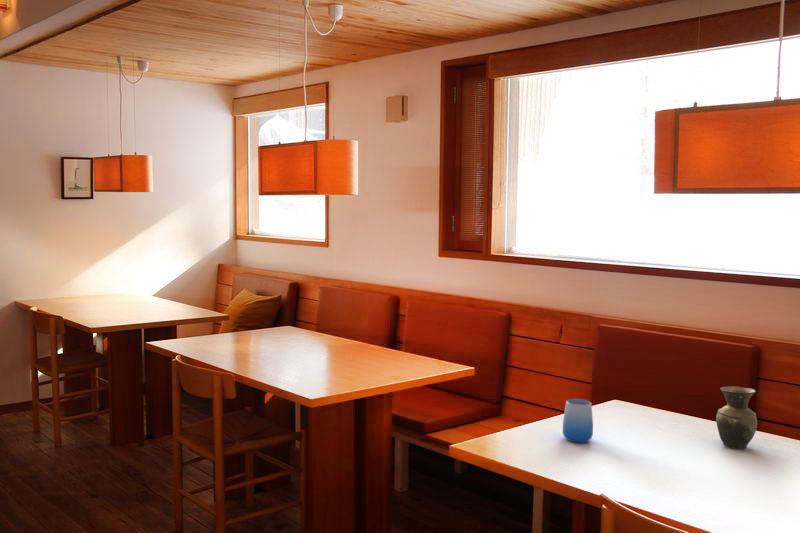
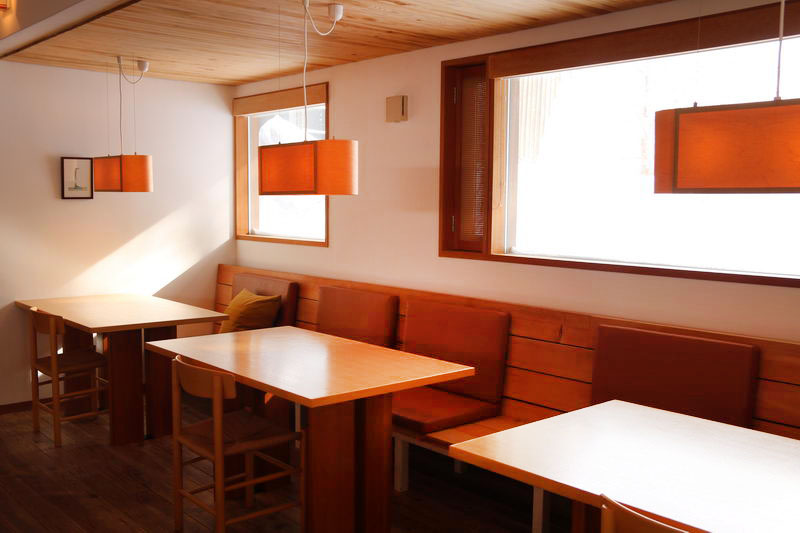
- cup [562,398,594,444]
- vase [715,385,758,450]
